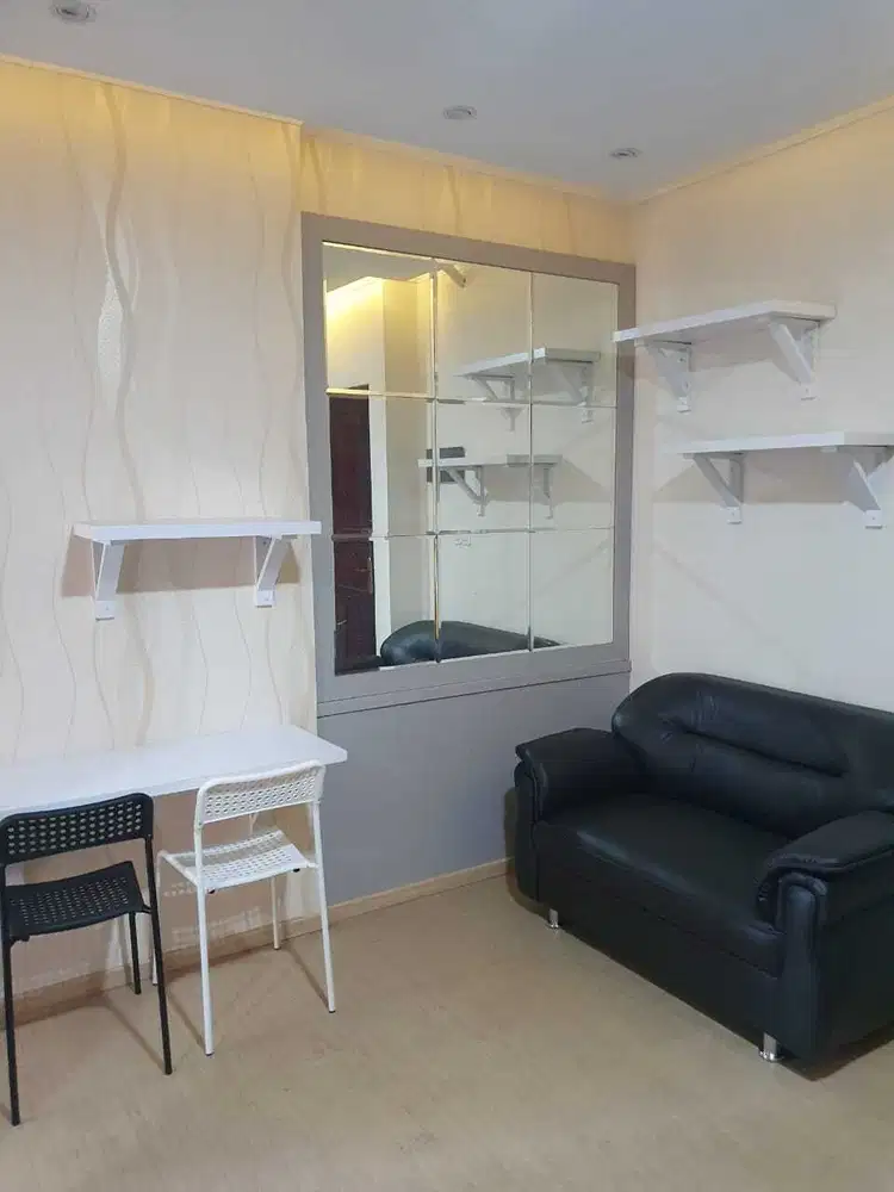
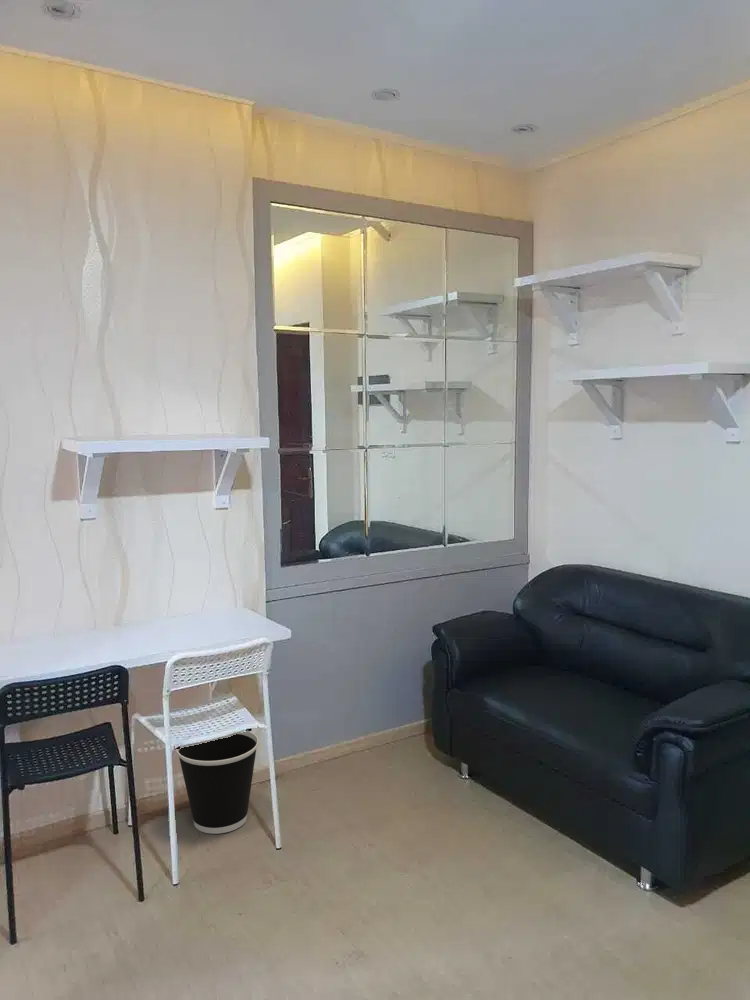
+ wastebasket [175,730,260,835]
